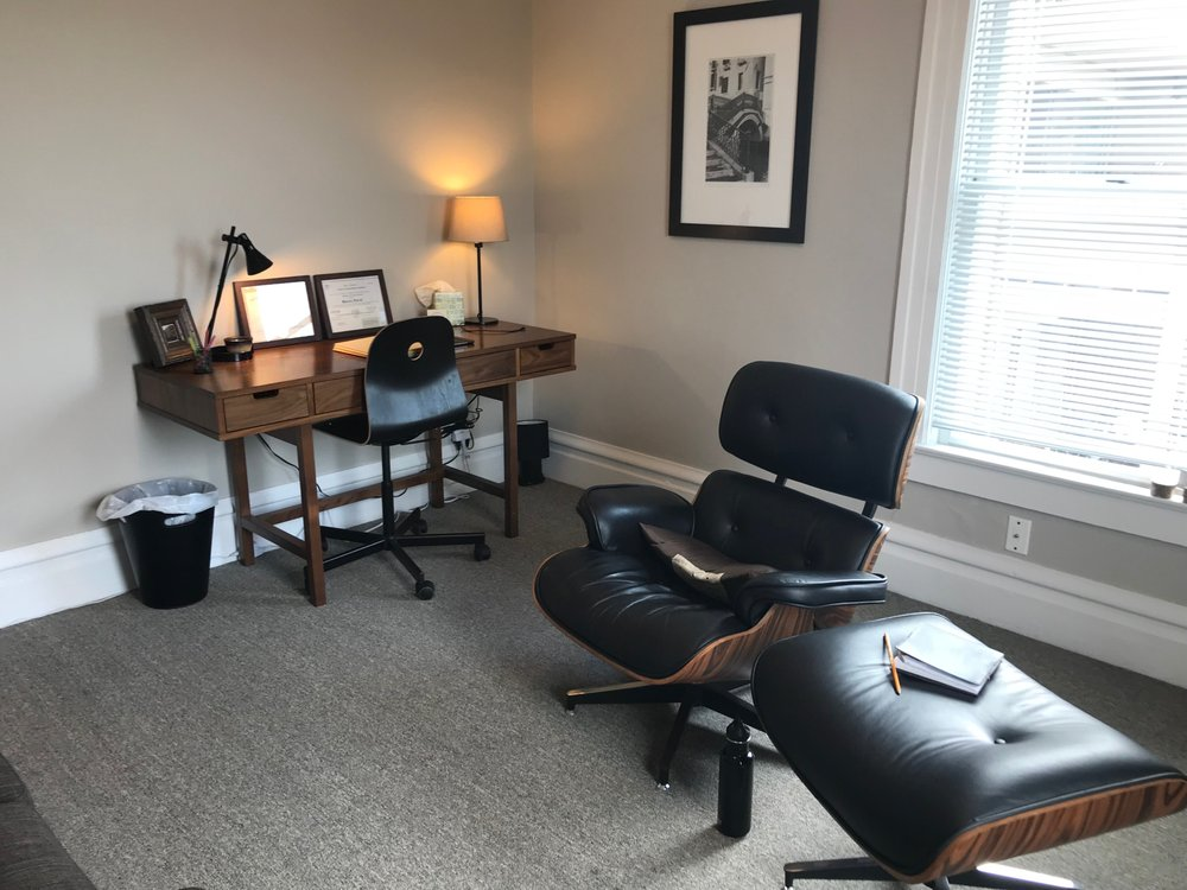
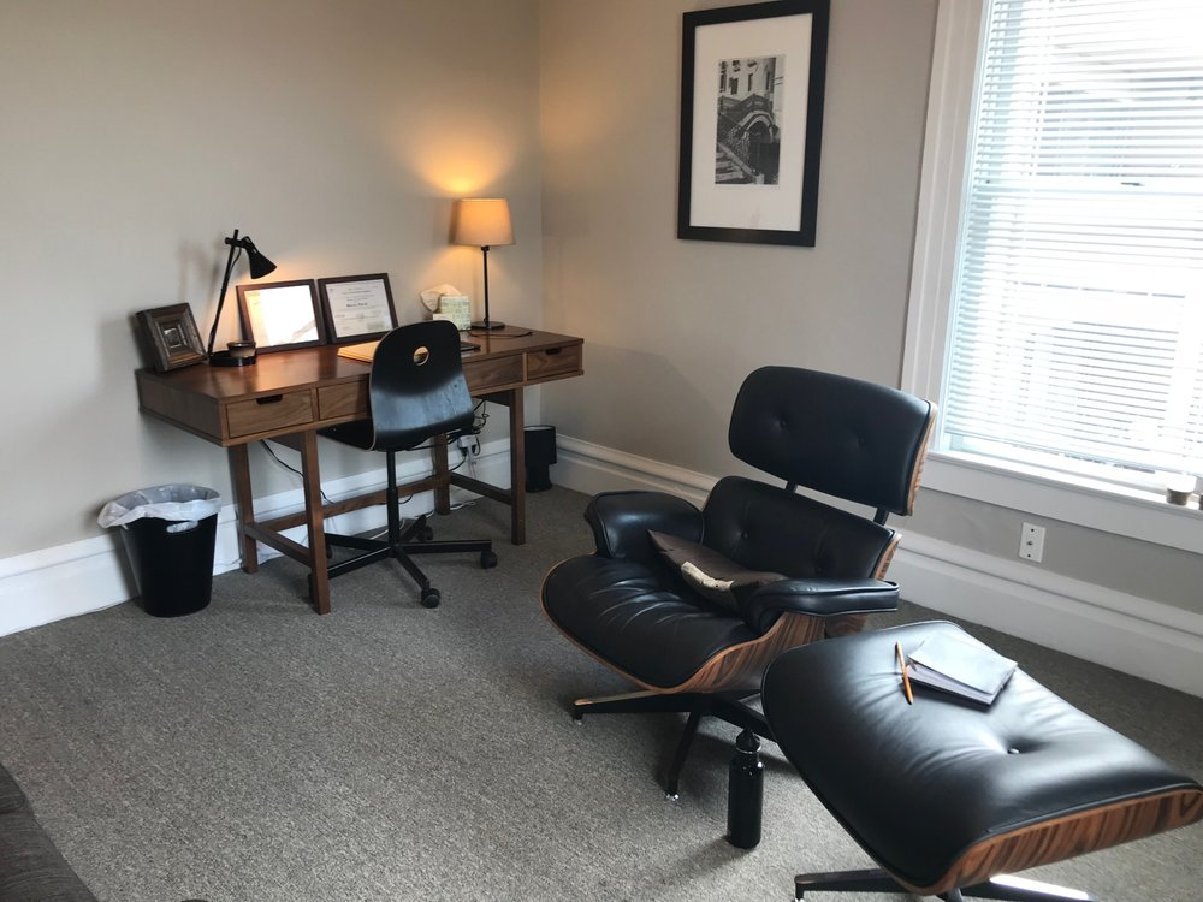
- pen holder [188,330,217,375]
